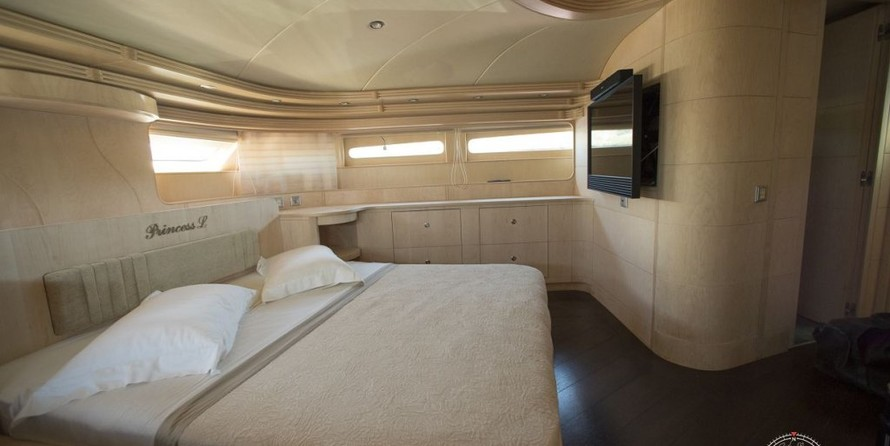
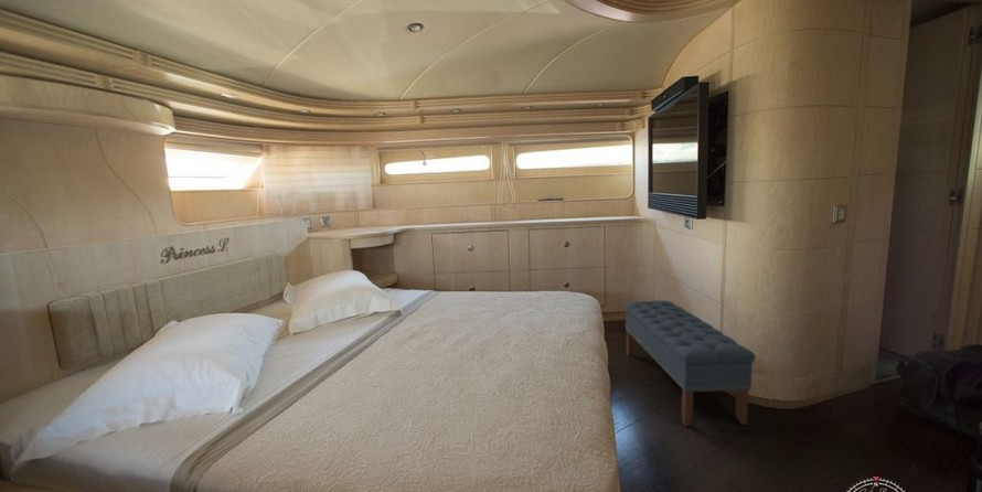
+ bench [623,300,757,428]
